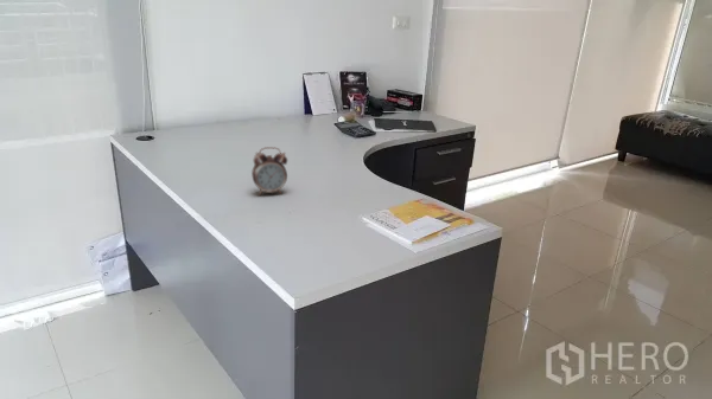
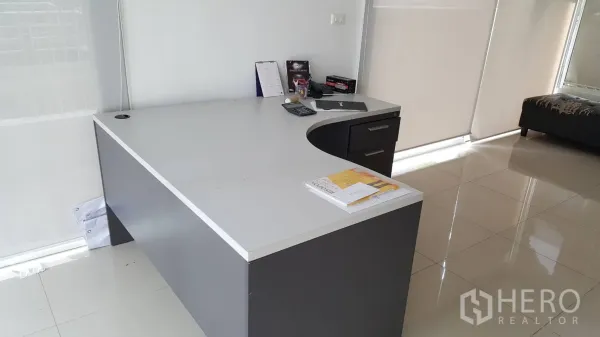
- alarm clock [250,146,288,195]
